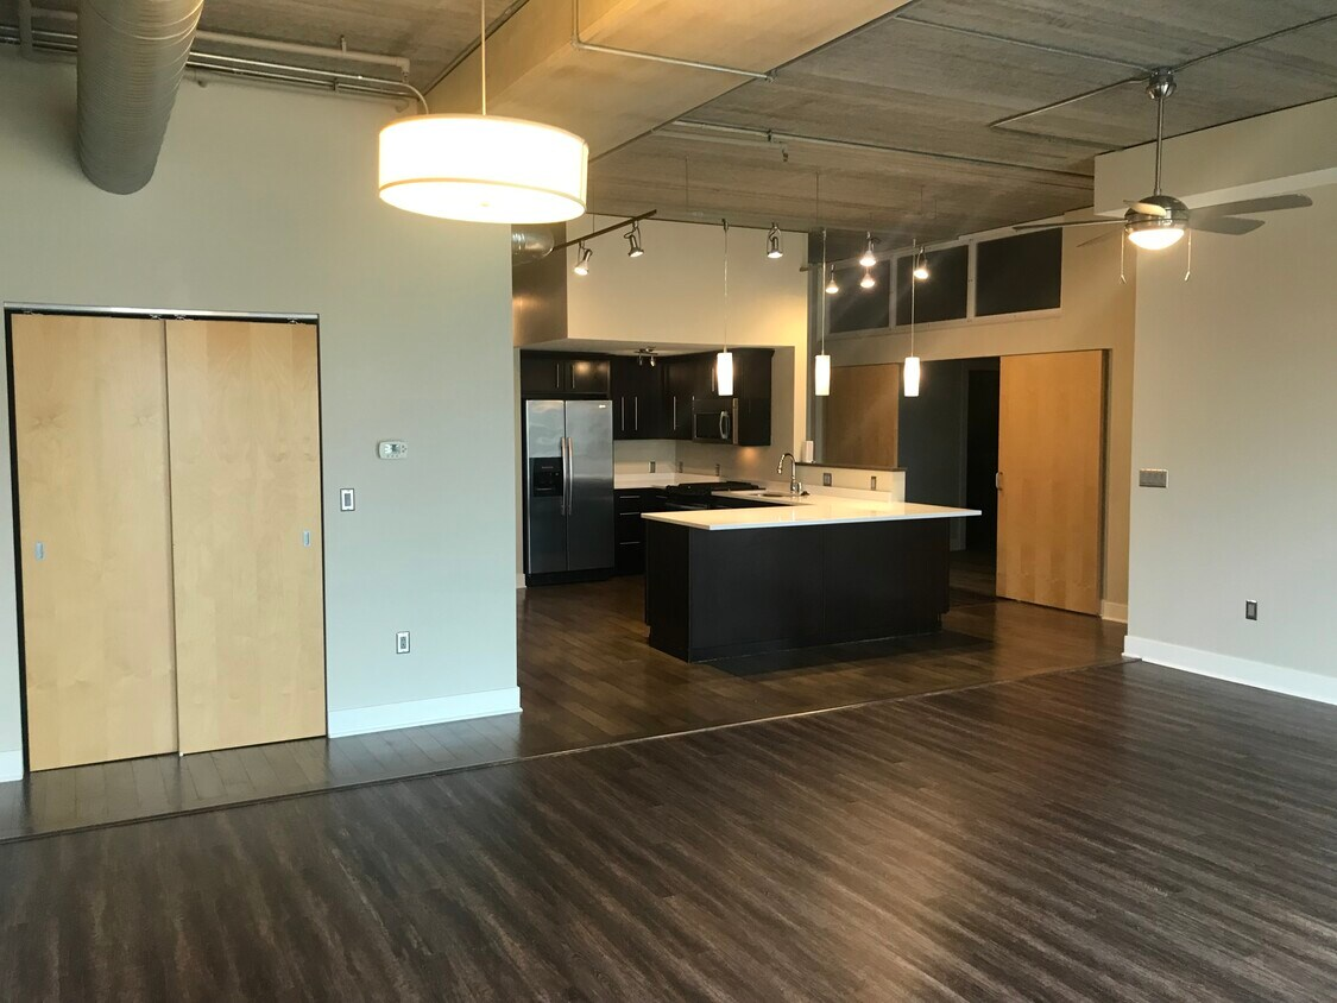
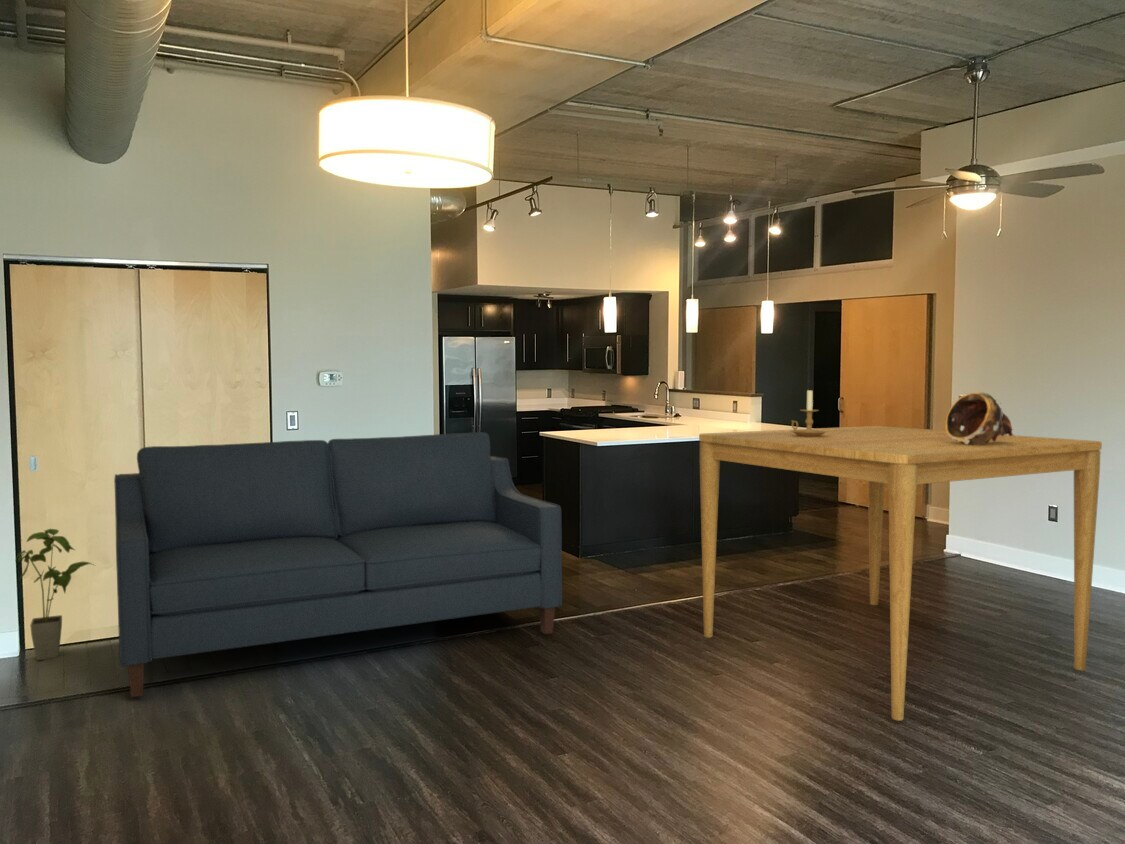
+ sofa [113,431,563,698]
+ candle holder [790,387,829,437]
+ decorative bowl [944,391,1014,446]
+ house plant [14,528,96,662]
+ dining table [698,425,1103,722]
